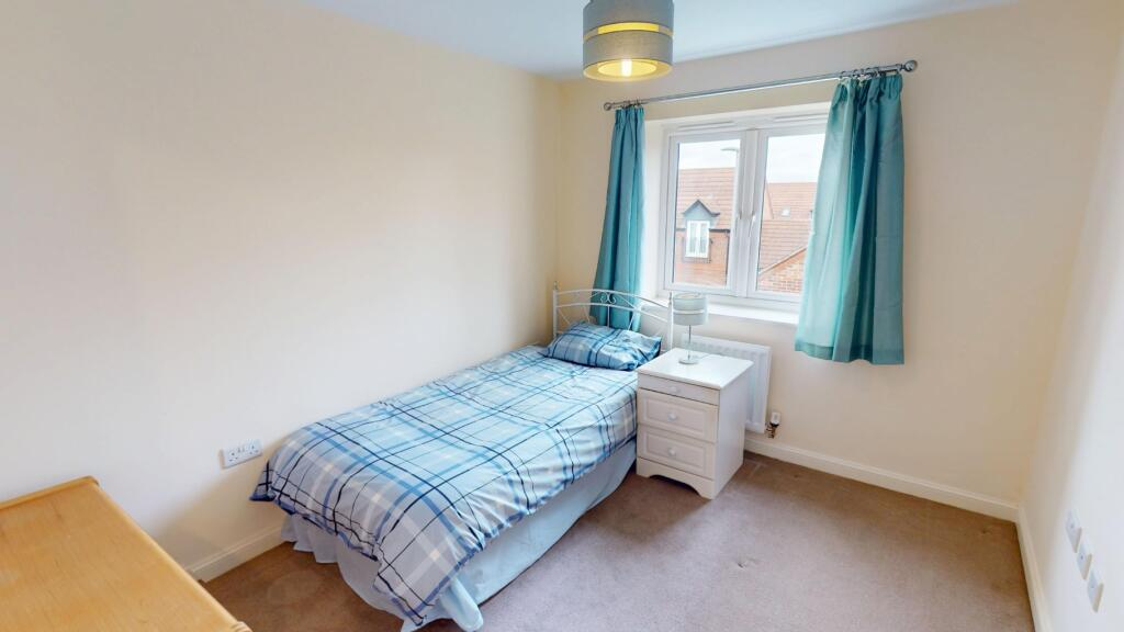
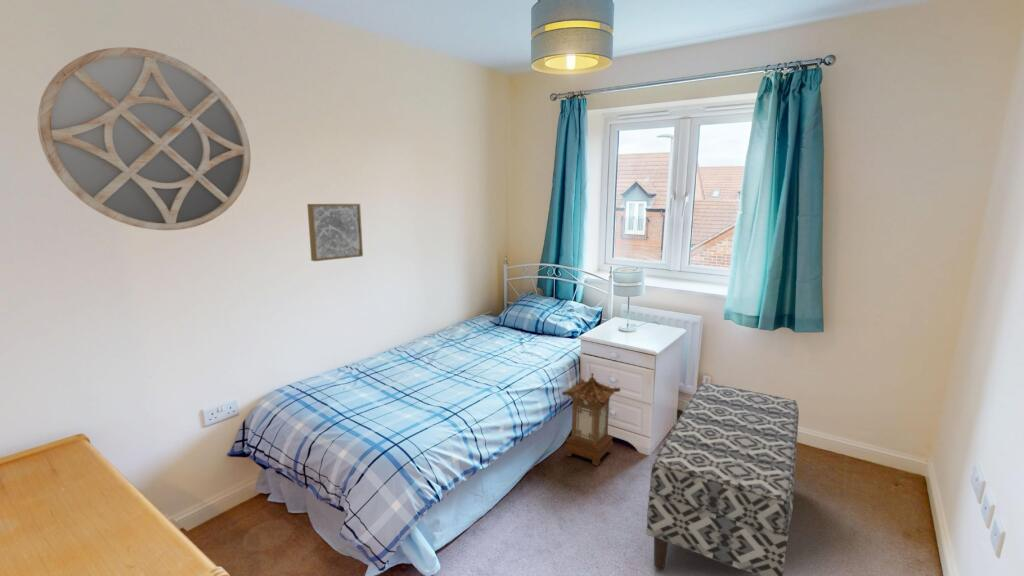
+ lantern [561,372,621,467]
+ home mirror [37,46,252,231]
+ bench [646,381,800,576]
+ wall art [306,203,364,262]
